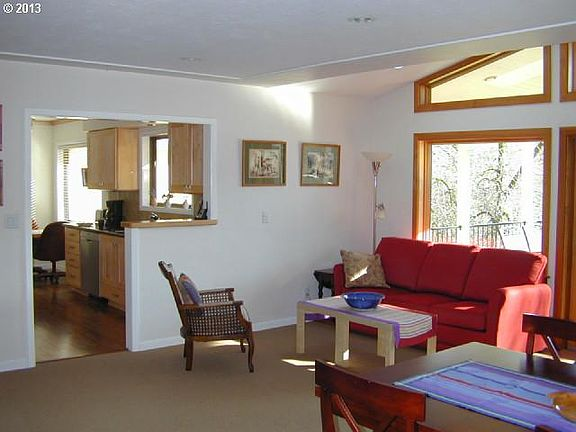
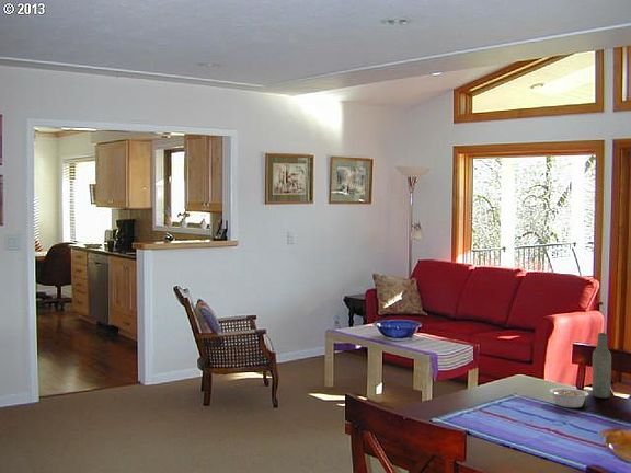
+ bottle [590,332,612,399]
+ legume [549,387,589,408]
